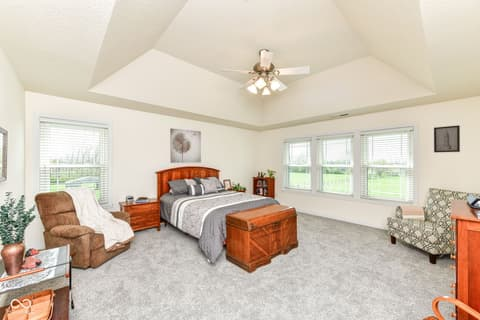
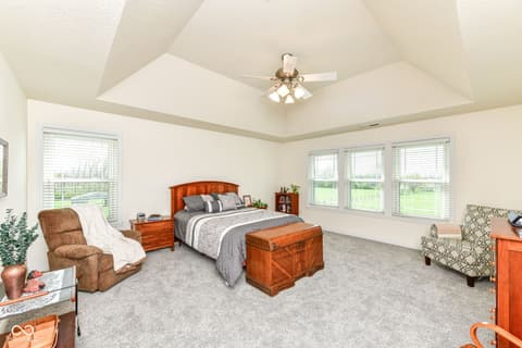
- wall art [433,125,461,153]
- wall art [169,127,202,164]
